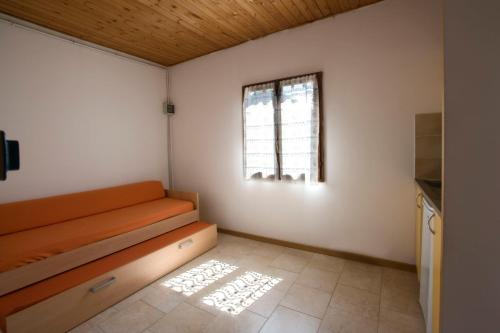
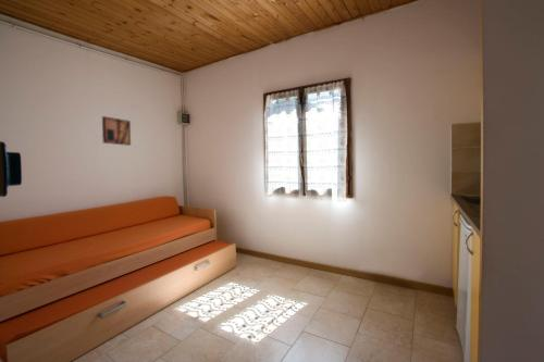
+ wall art [101,115,132,147]
